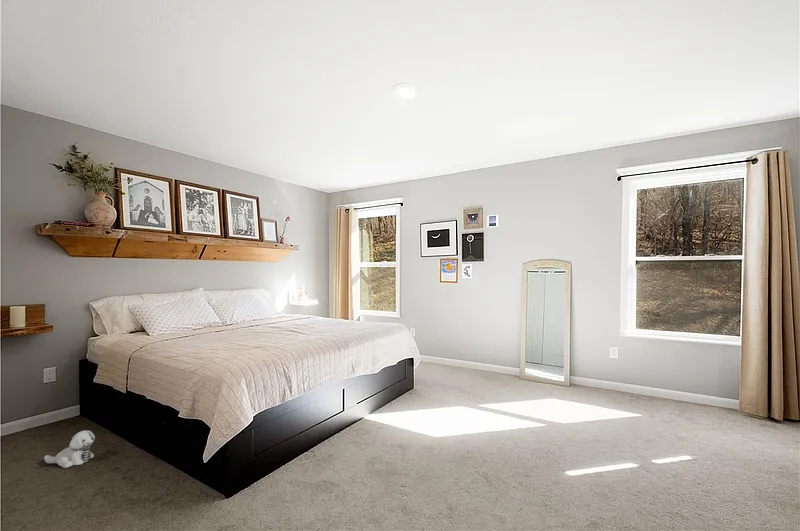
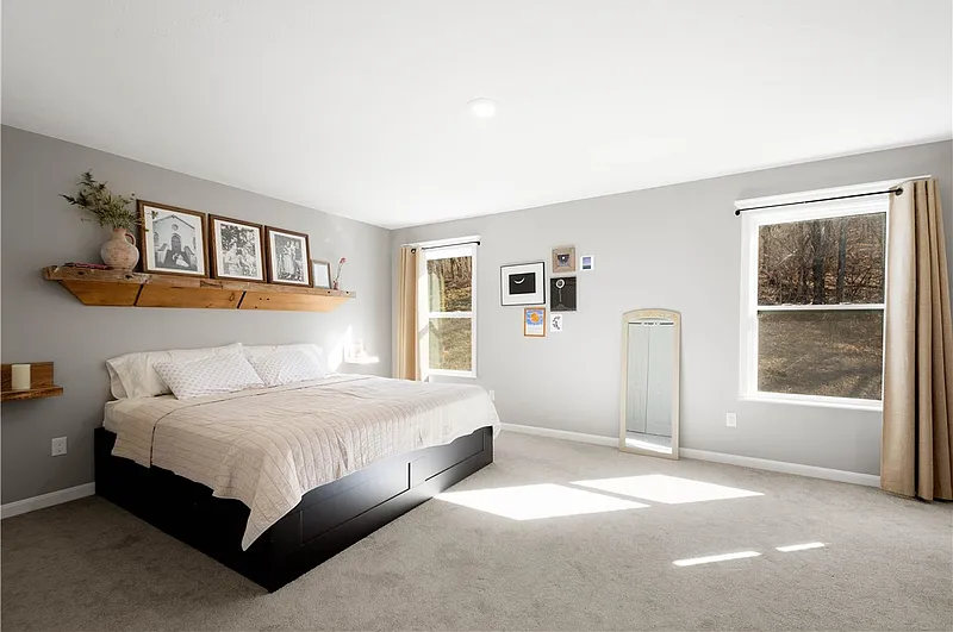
- plush toy [43,430,96,469]
